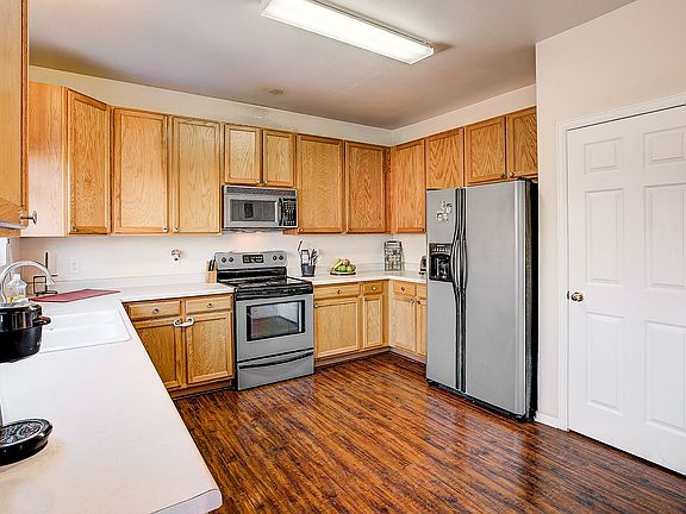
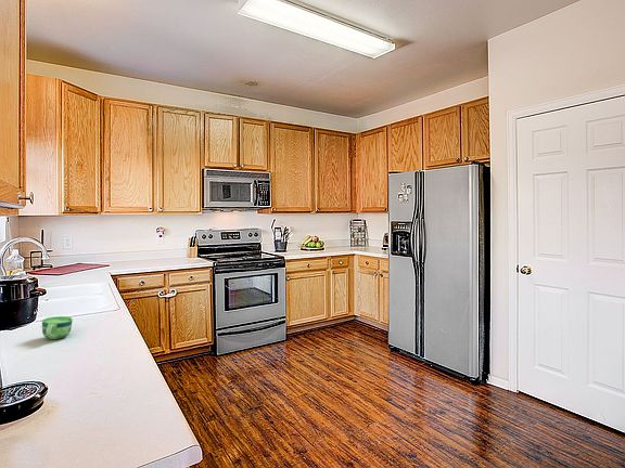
+ cup [41,315,74,340]
